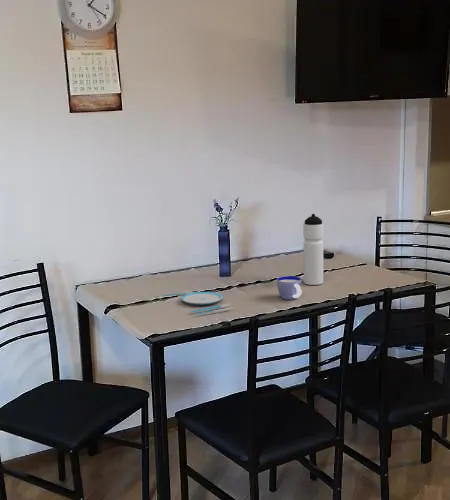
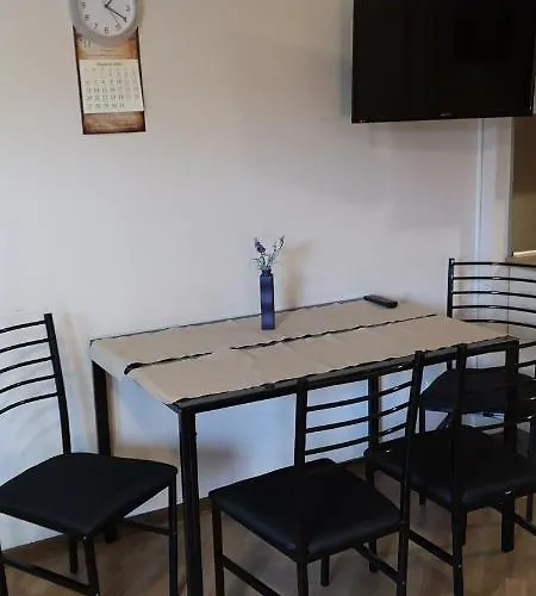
- cup [276,275,302,301]
- plate [162,291,234,315]
- water bottle [302,213,324,286]
